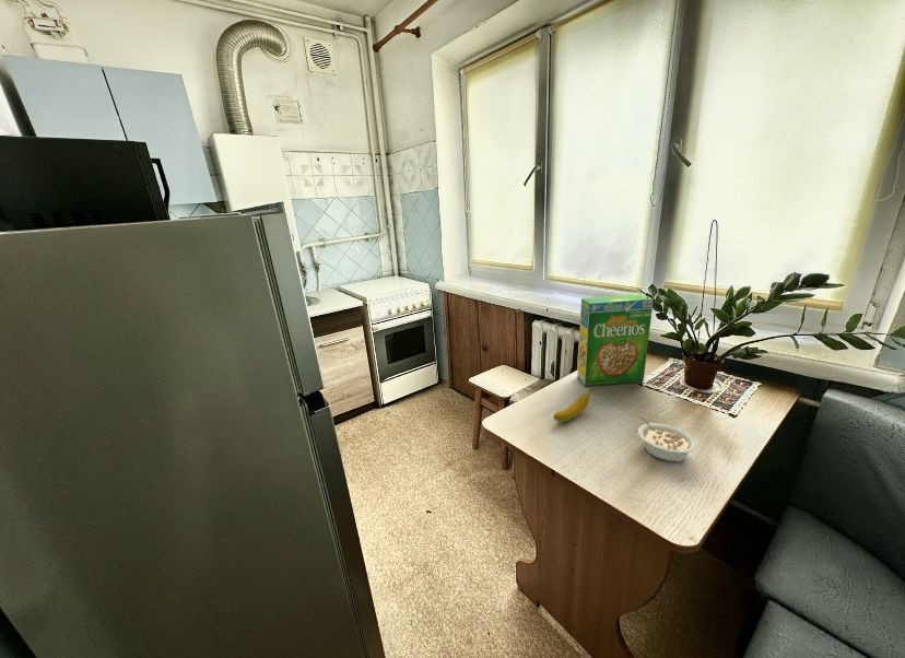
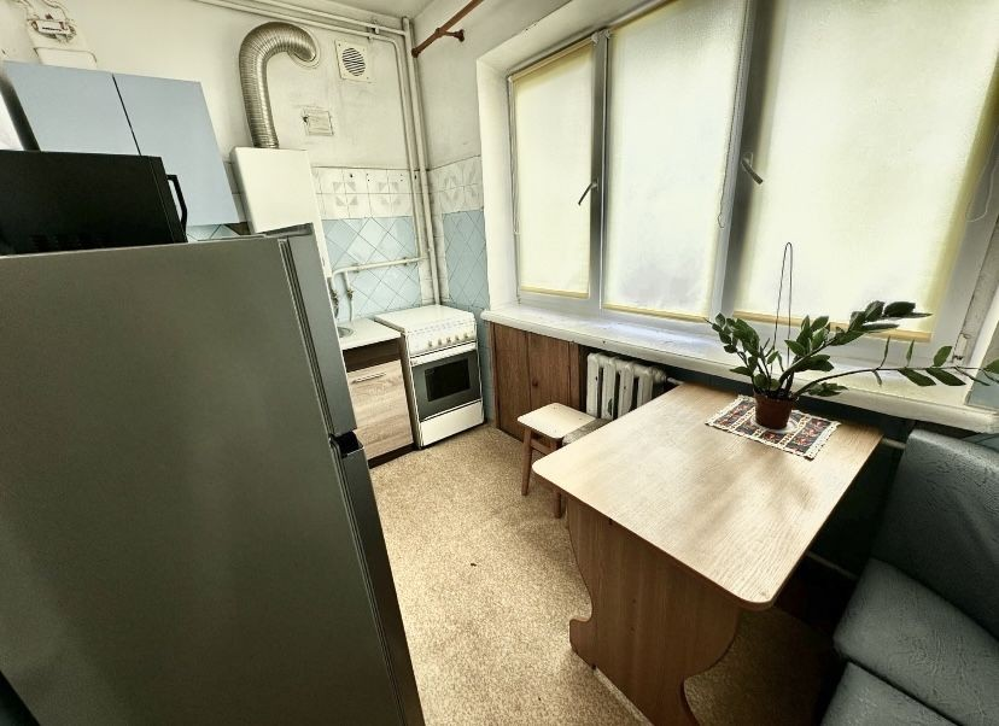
- banana [552,387,593,423]
- legume [637,414,698,463]
- cereal box [576,293,655,387]
